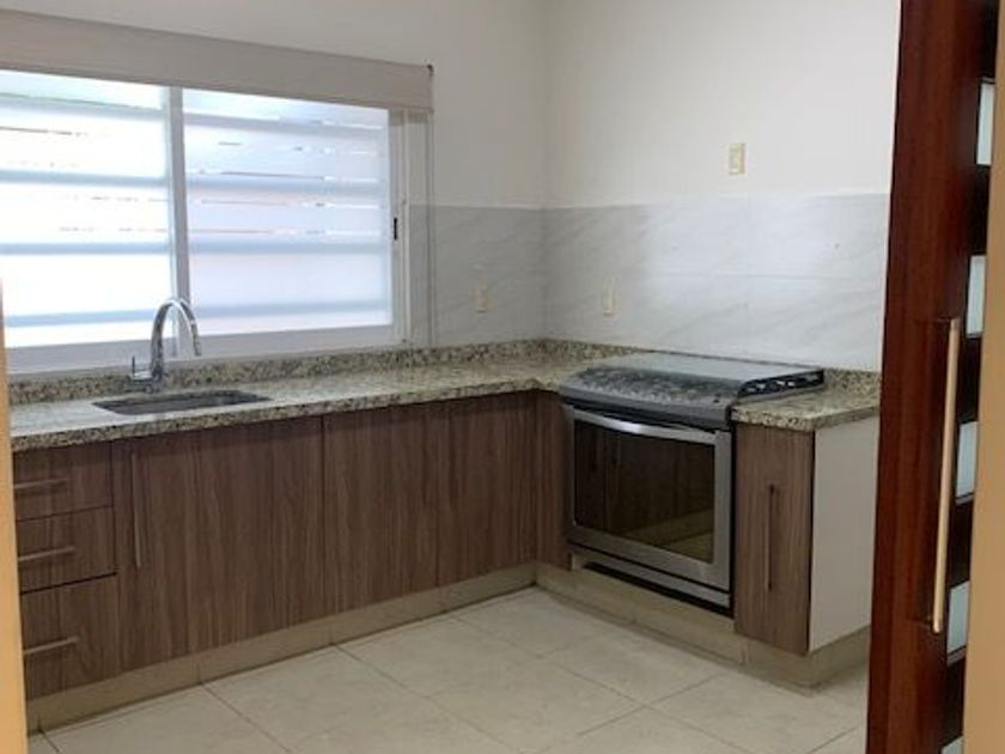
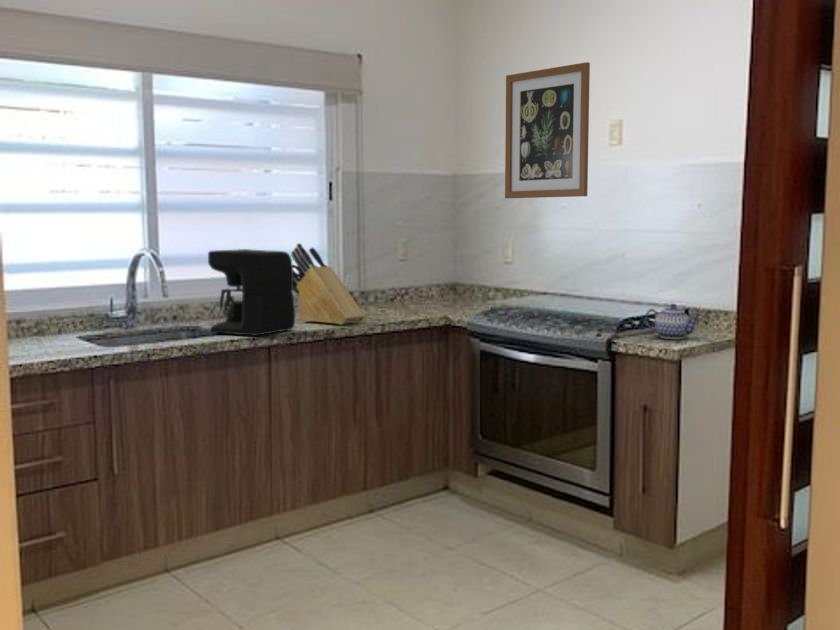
+ coffee maker [207,248,296,337]
+ knife block [290,242,366,326]
+ wall art [504,61,591,199]
+ teapot [644,303,703,340]
